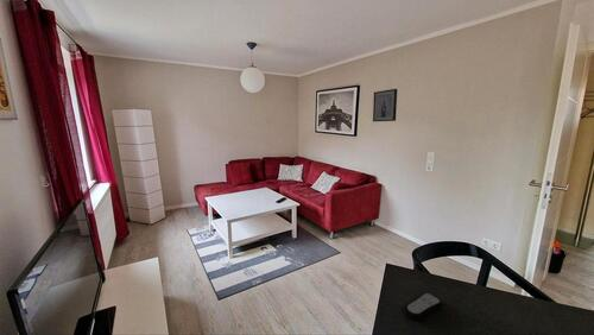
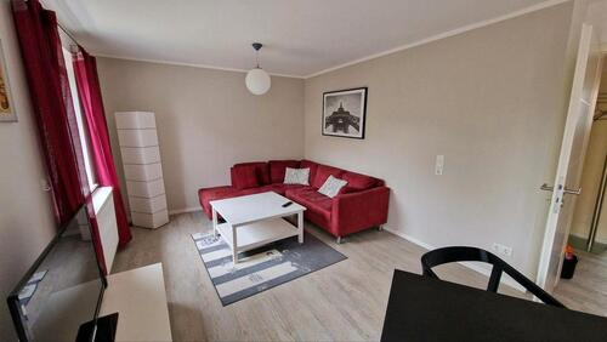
- wall art [372,88,398,122]
- remote control [403,291,443,321]
